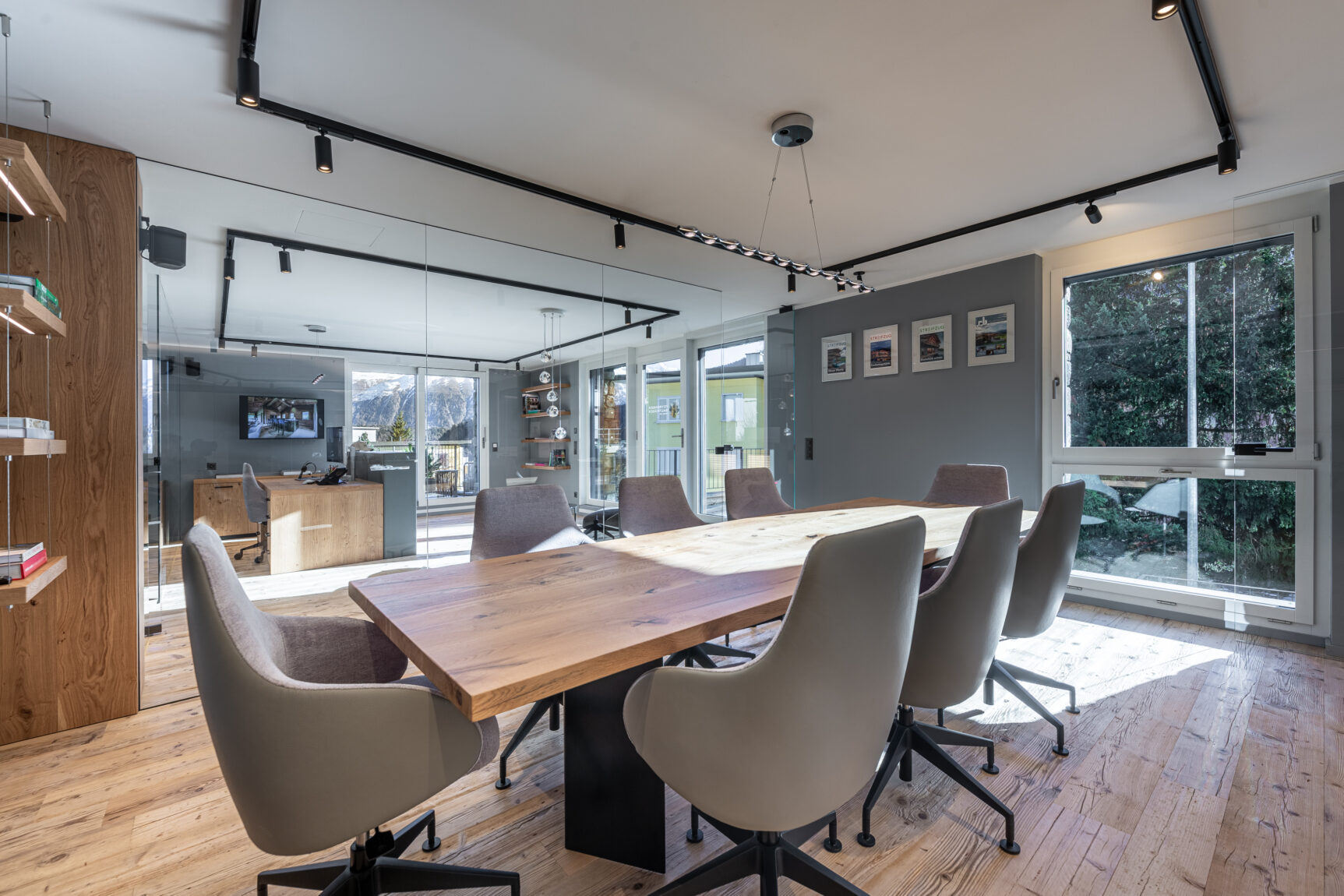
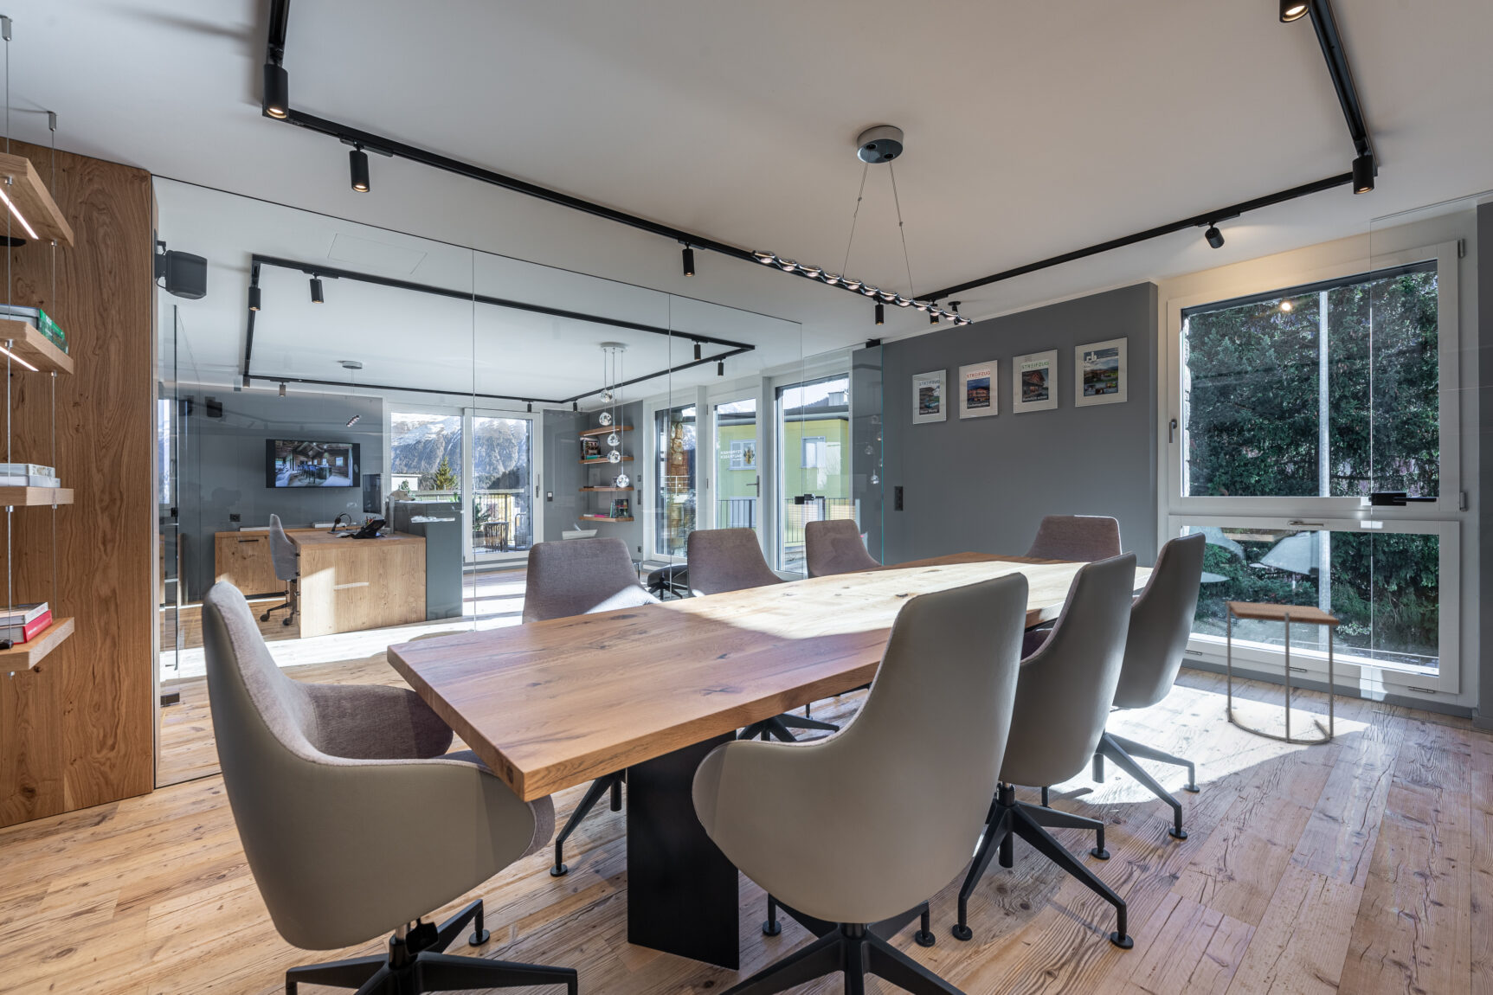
+ side table [1224,601,1341,744]
